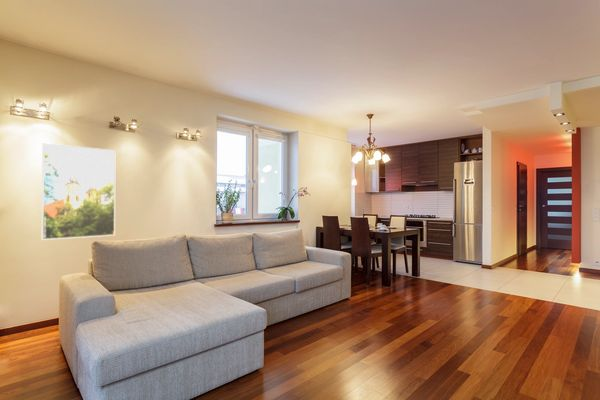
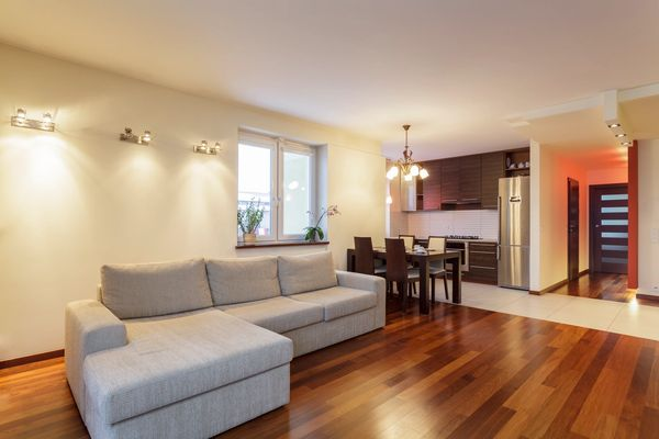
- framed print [41,142,117,241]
